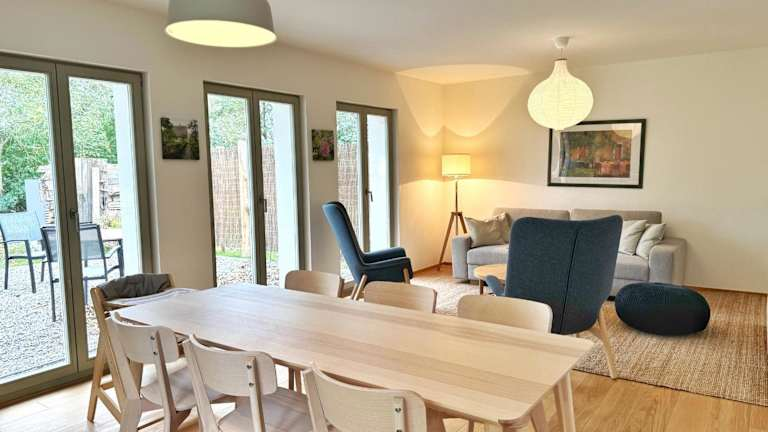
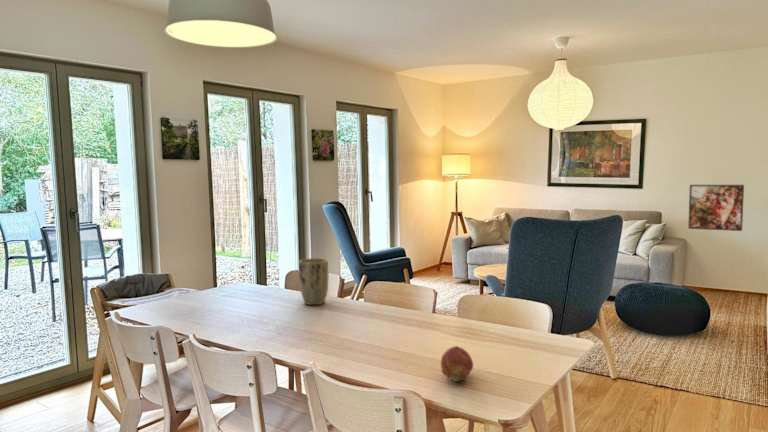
+ plant pot [298,257,329,306]
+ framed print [687,184,745,232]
+ fruit [440,345,474,383]
